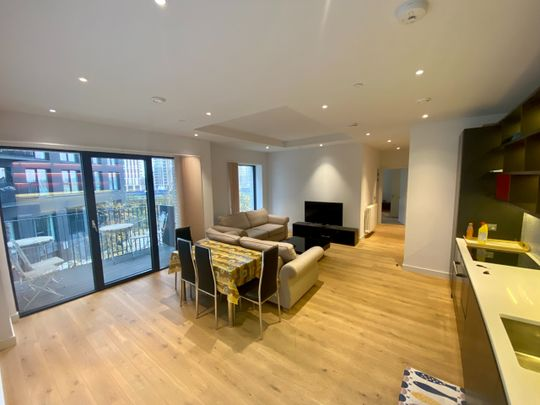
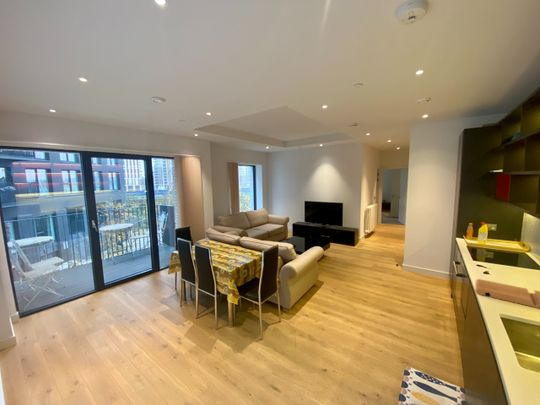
+ cutting board [475,278,540,309]
